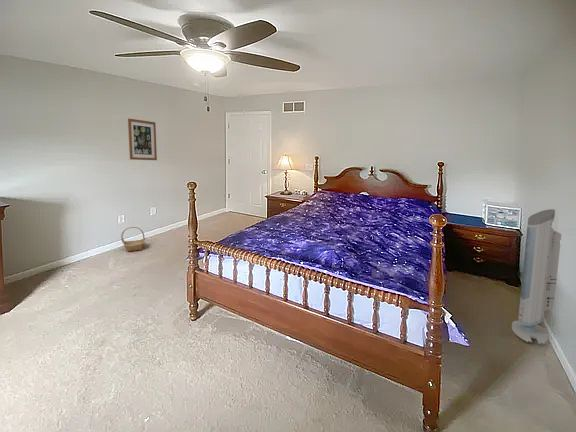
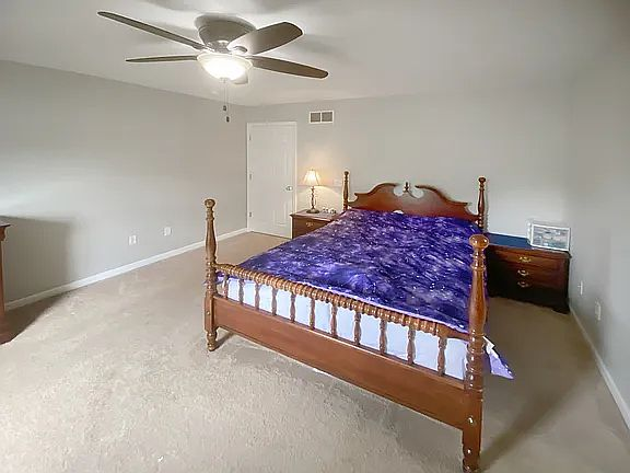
- wall art [127,118,158,161]
- basket [120,226,146,252]
- air purifier [511,208,562,346]
